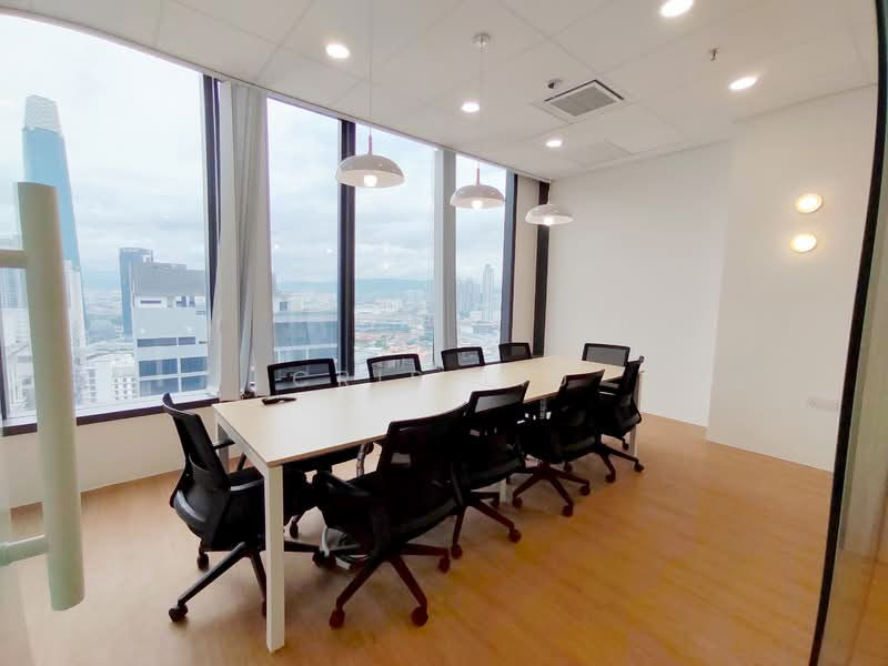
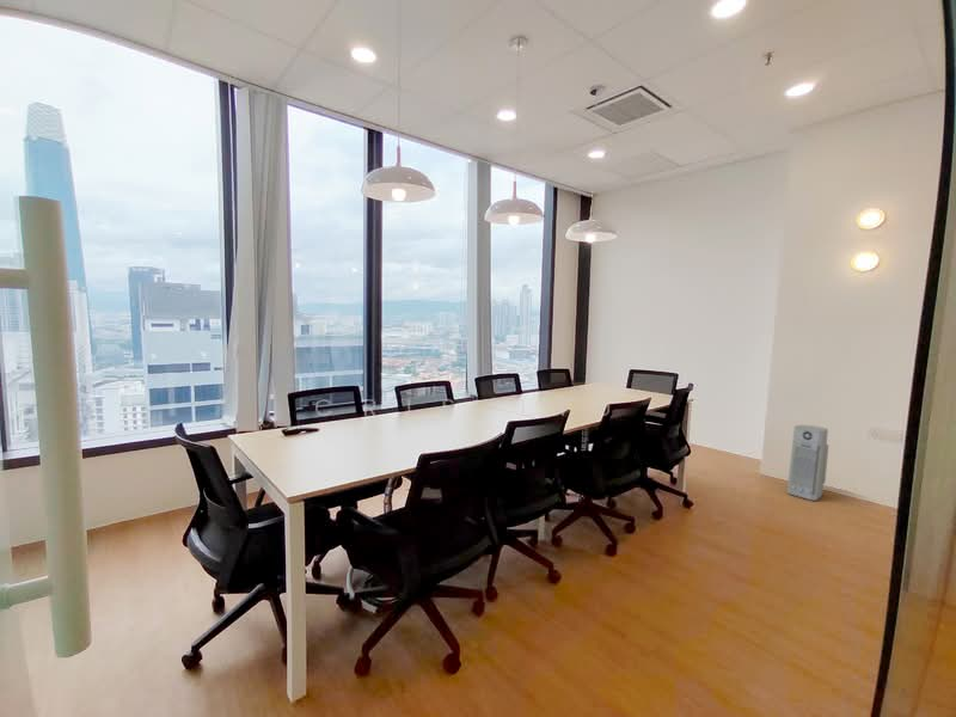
+ air purifier [786,423,829,502]
